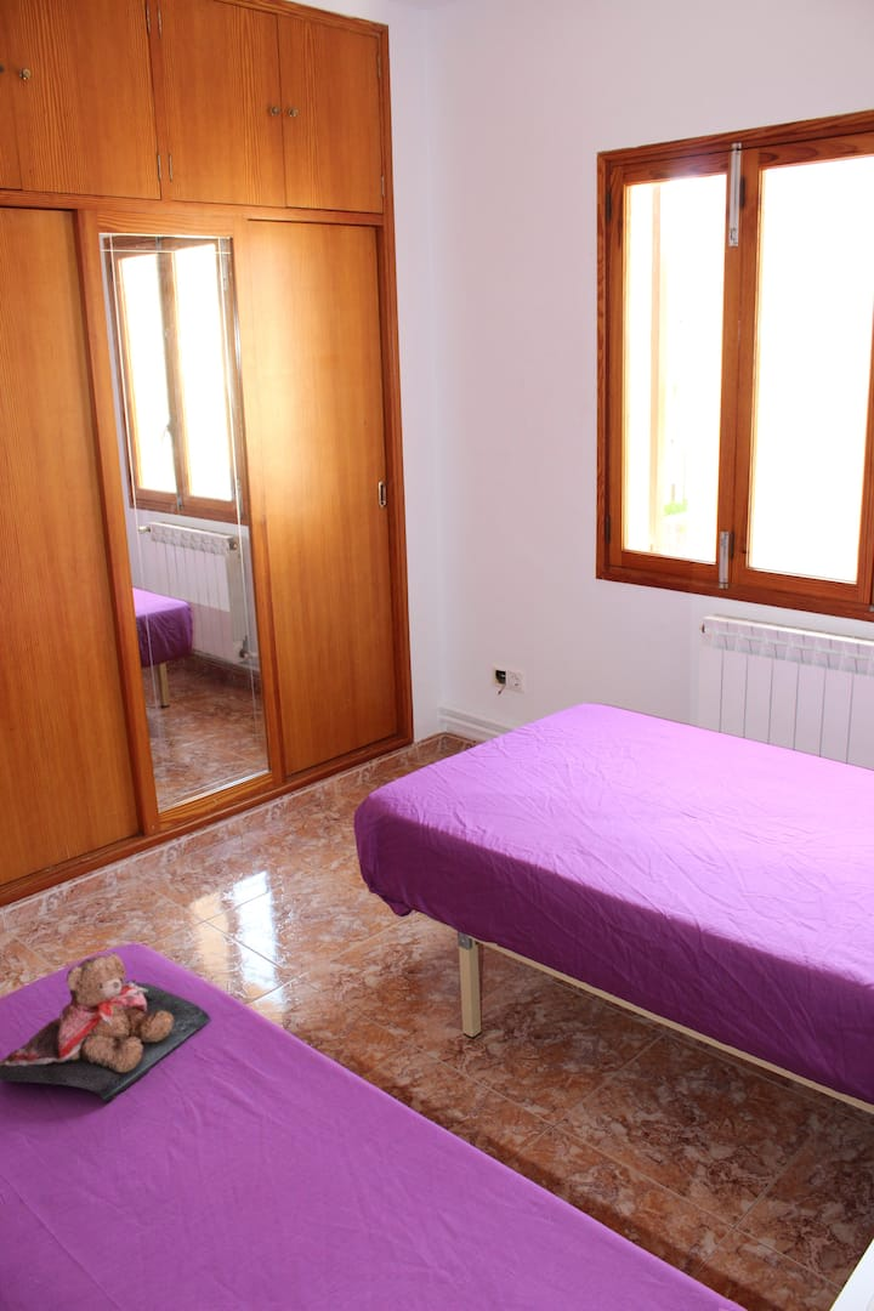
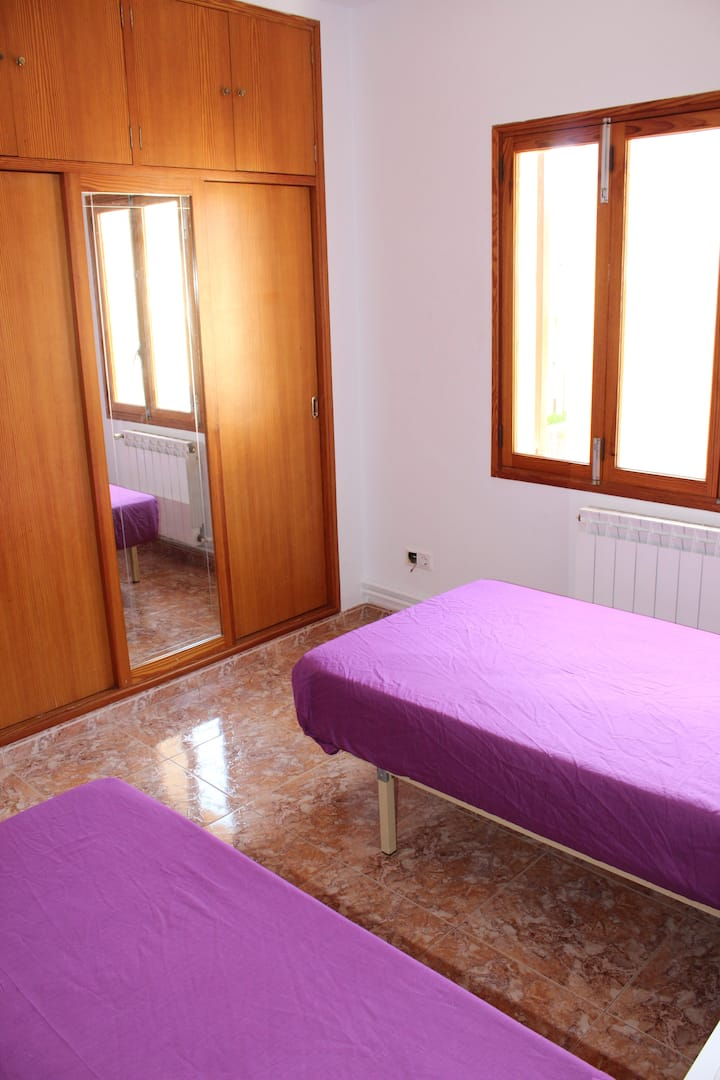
- teddy bear [0,950,211,1106]
